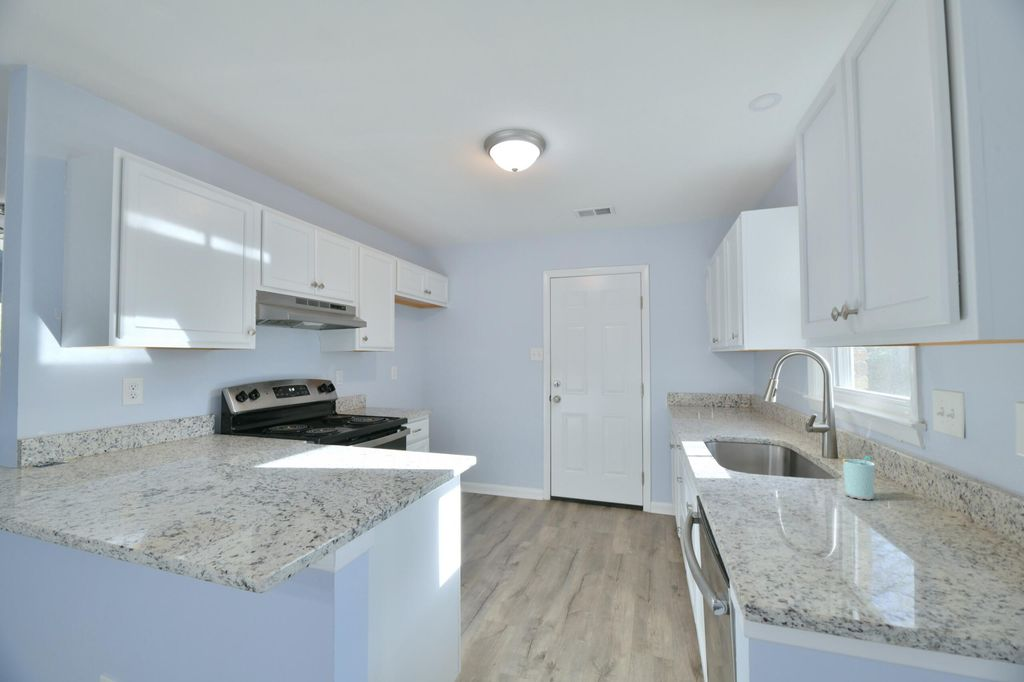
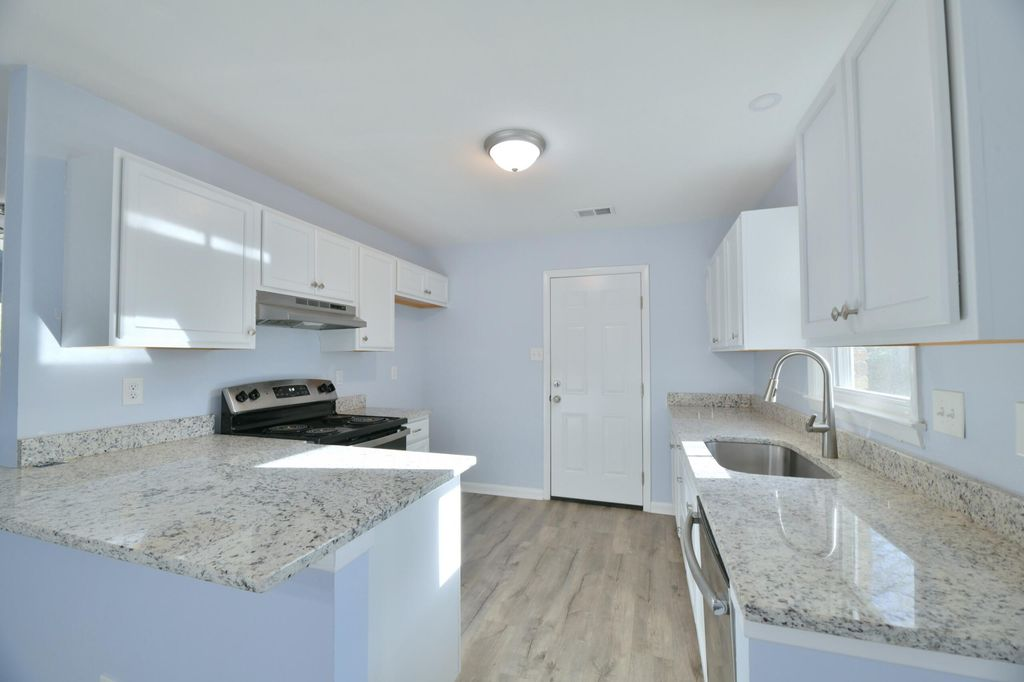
- cup [840,456,876,501]
